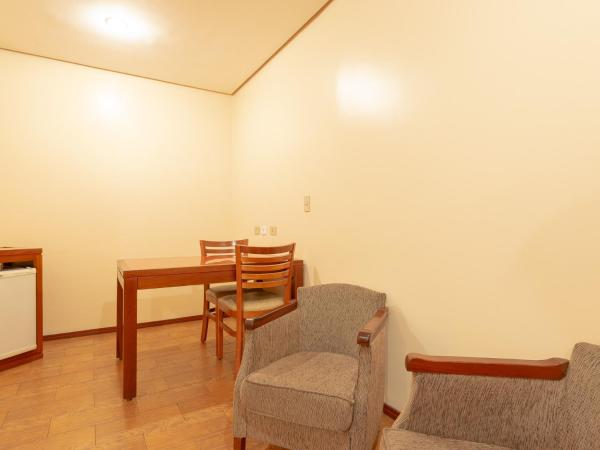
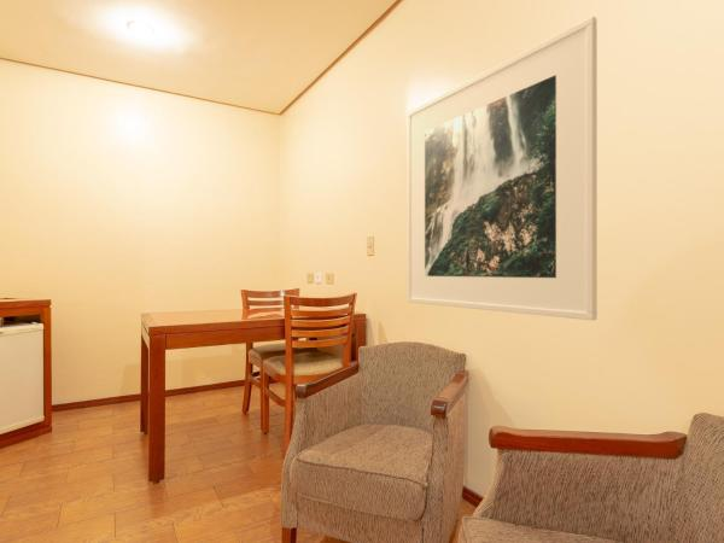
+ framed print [407,16,599,321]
